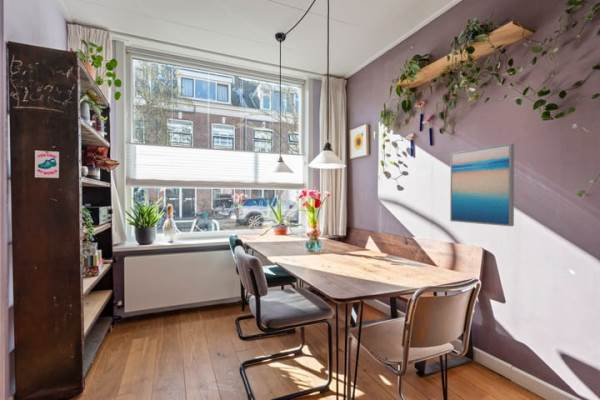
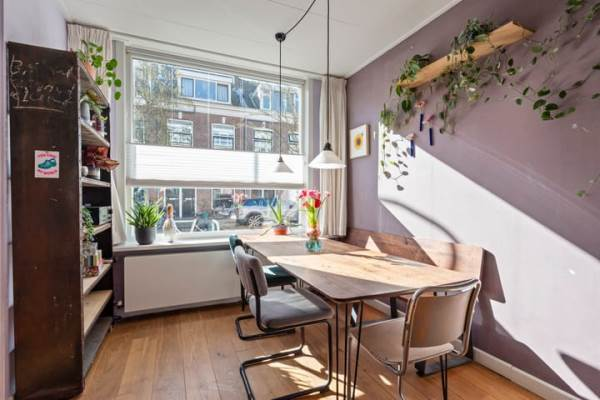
- wall art [449,142,515,227]
